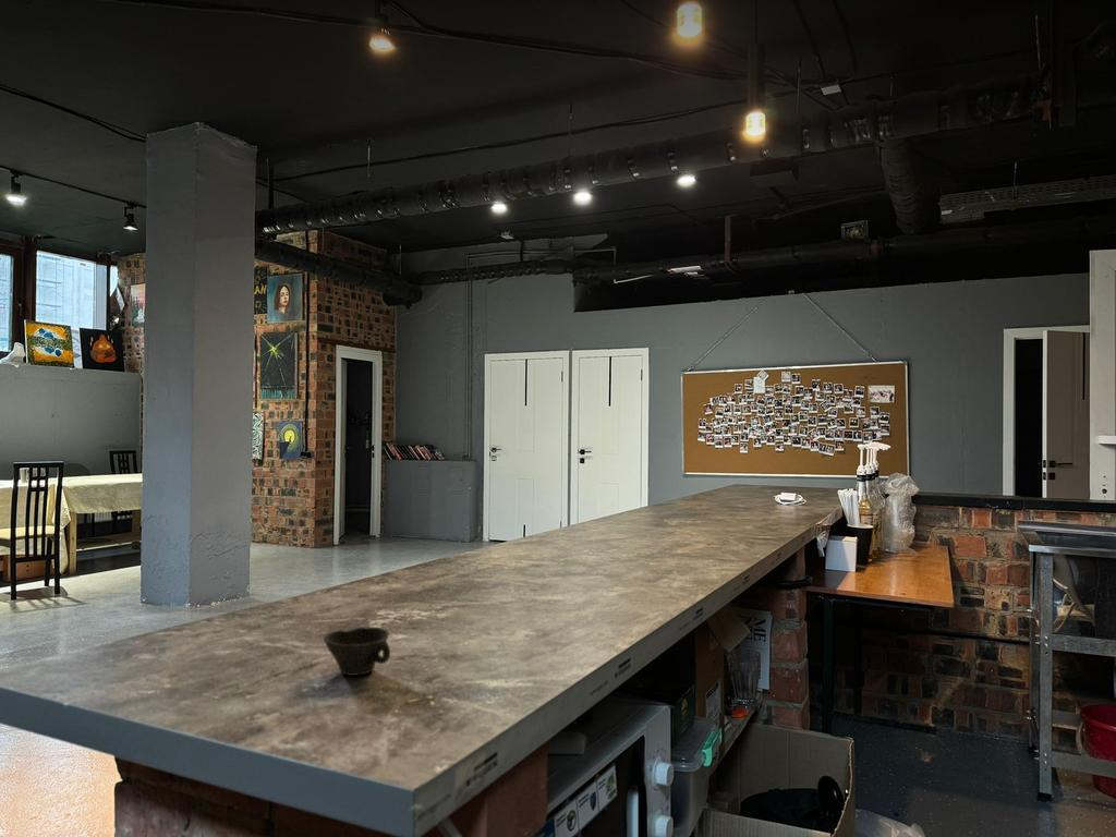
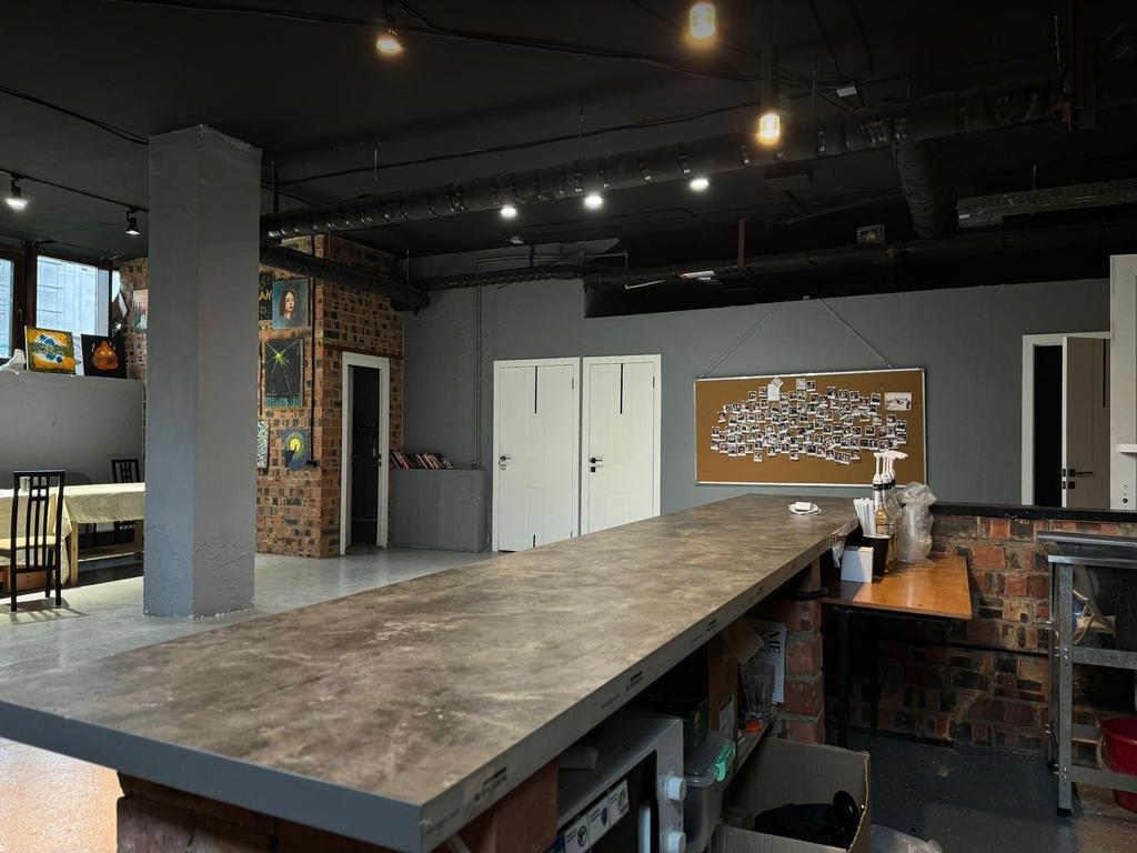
- cup [323,626,391,677]
